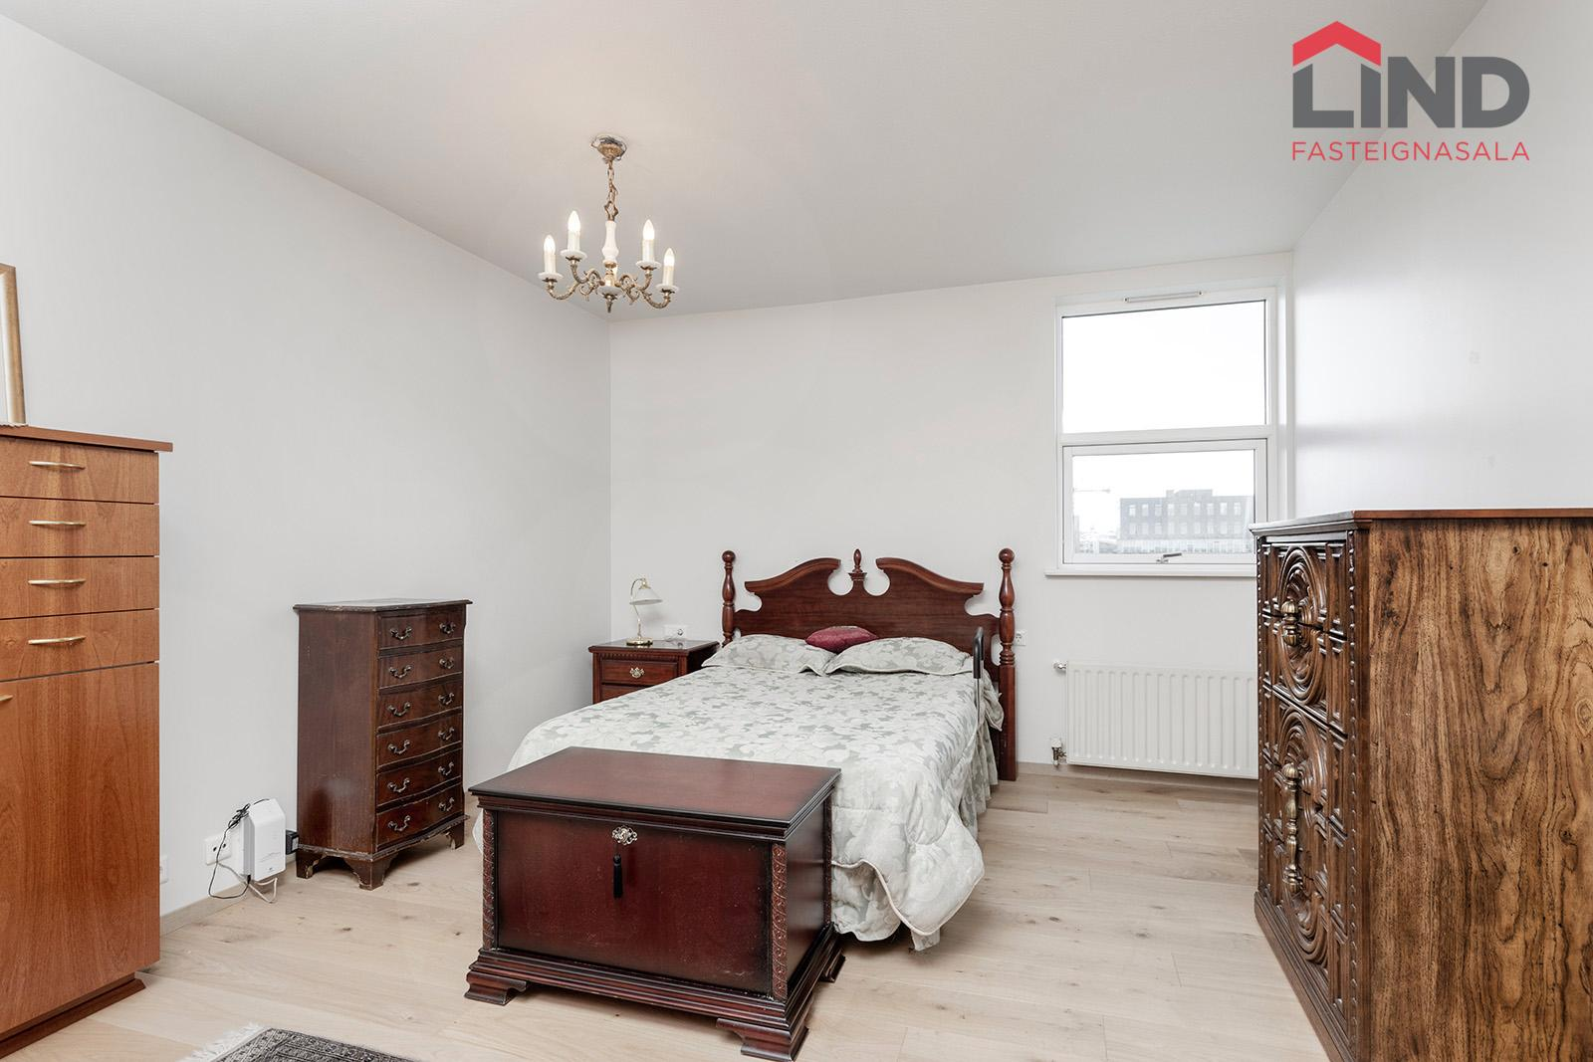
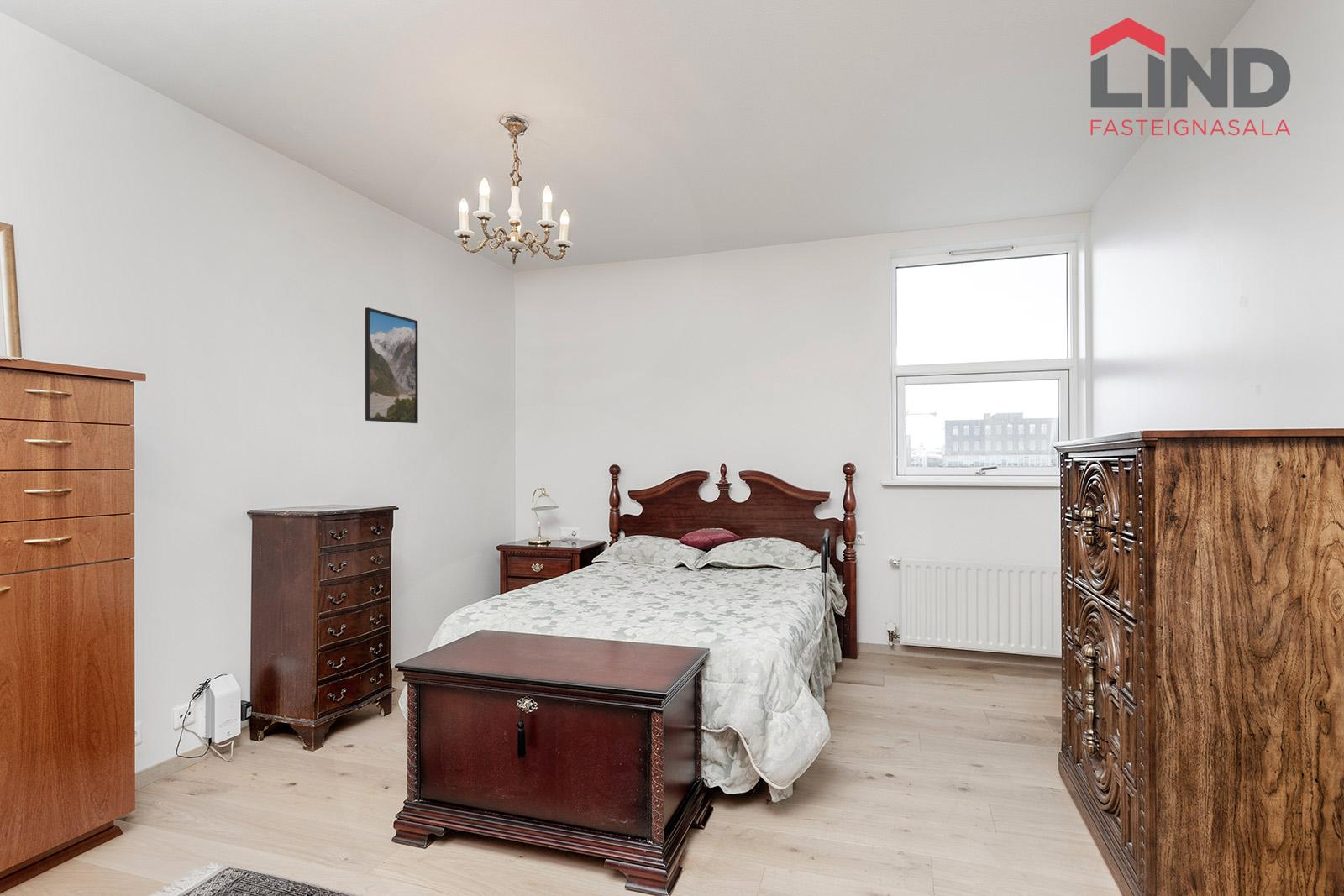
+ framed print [365,307,419,424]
